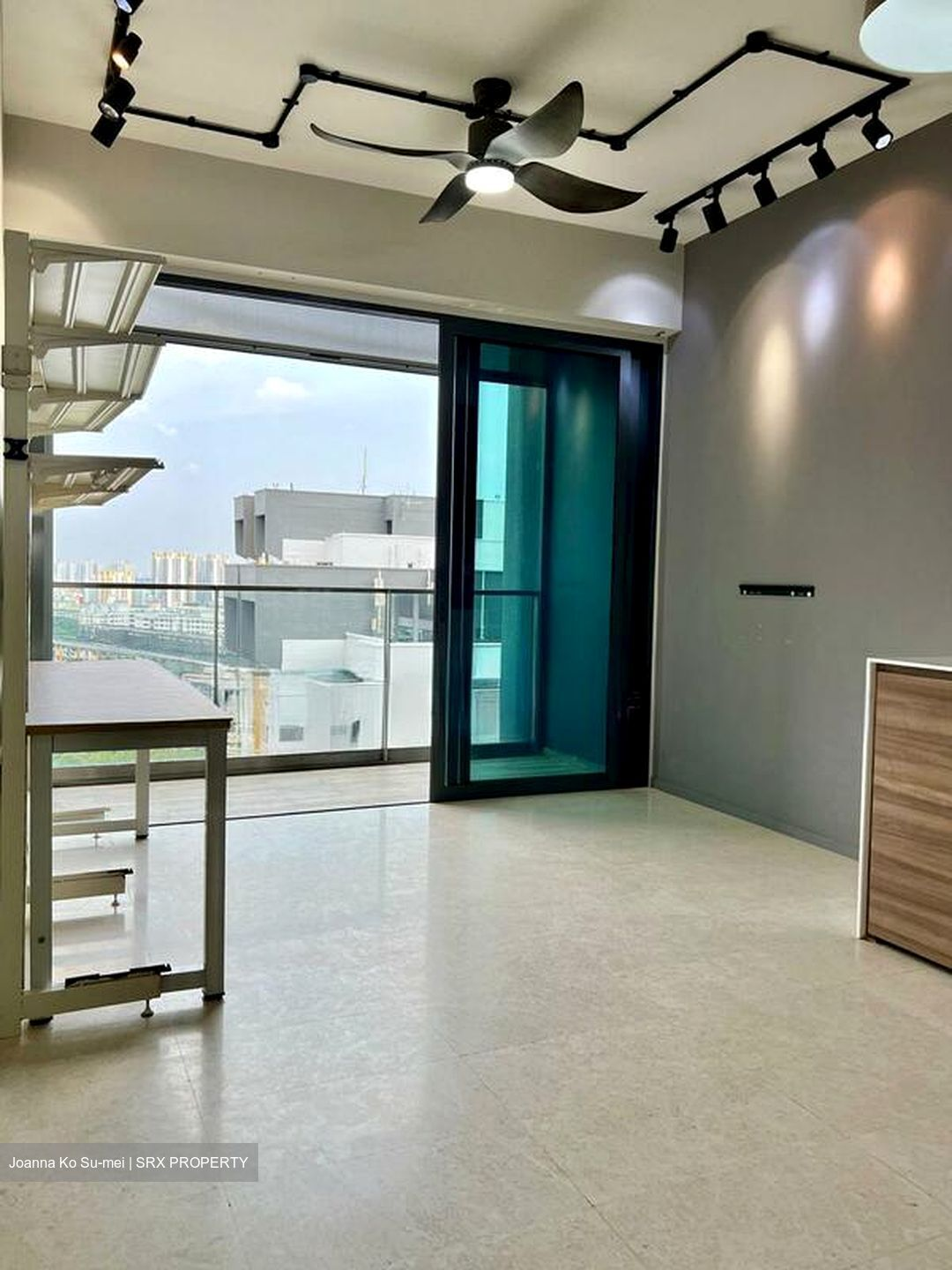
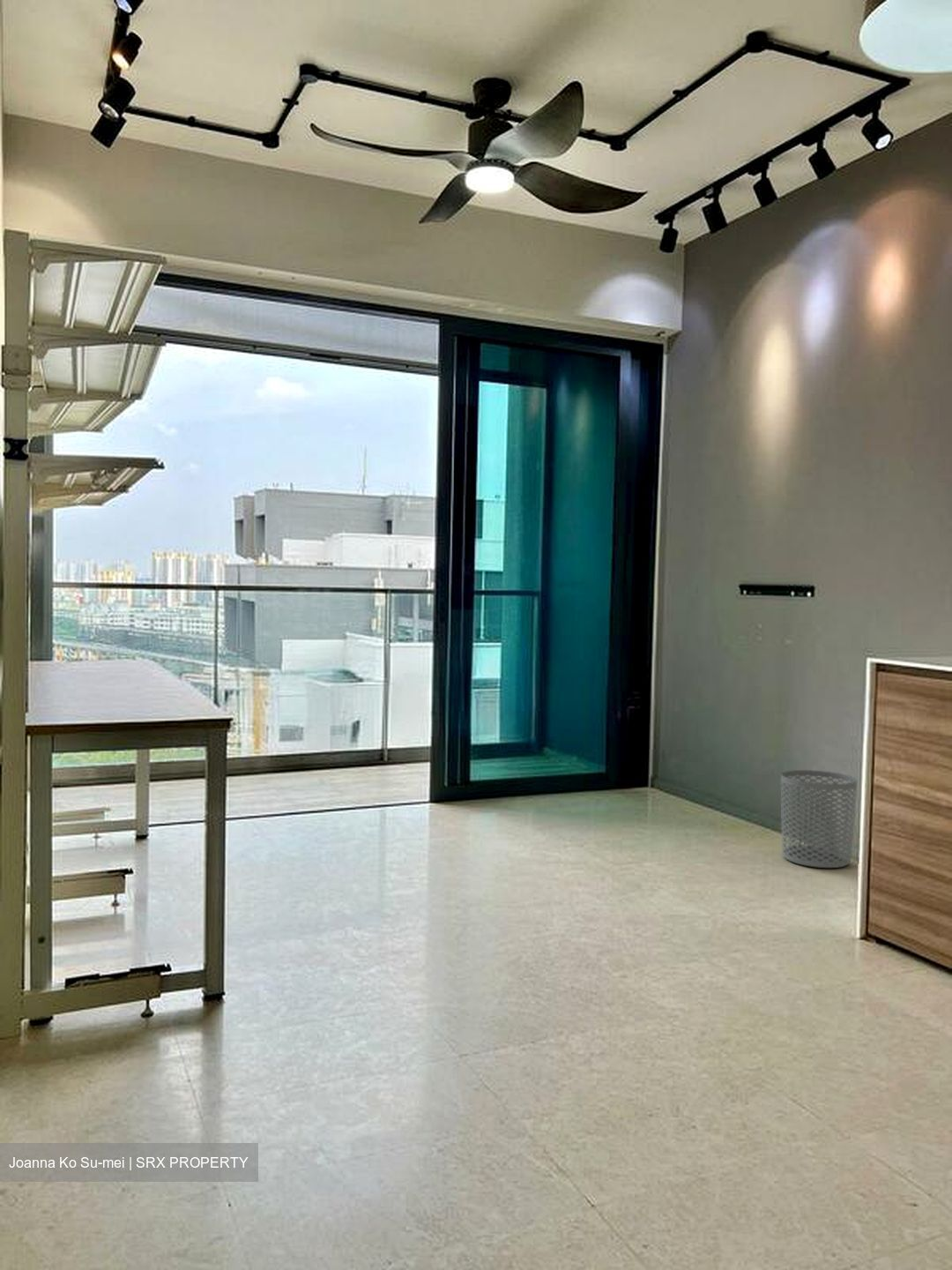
+ waste bin [780,769,859,869]
